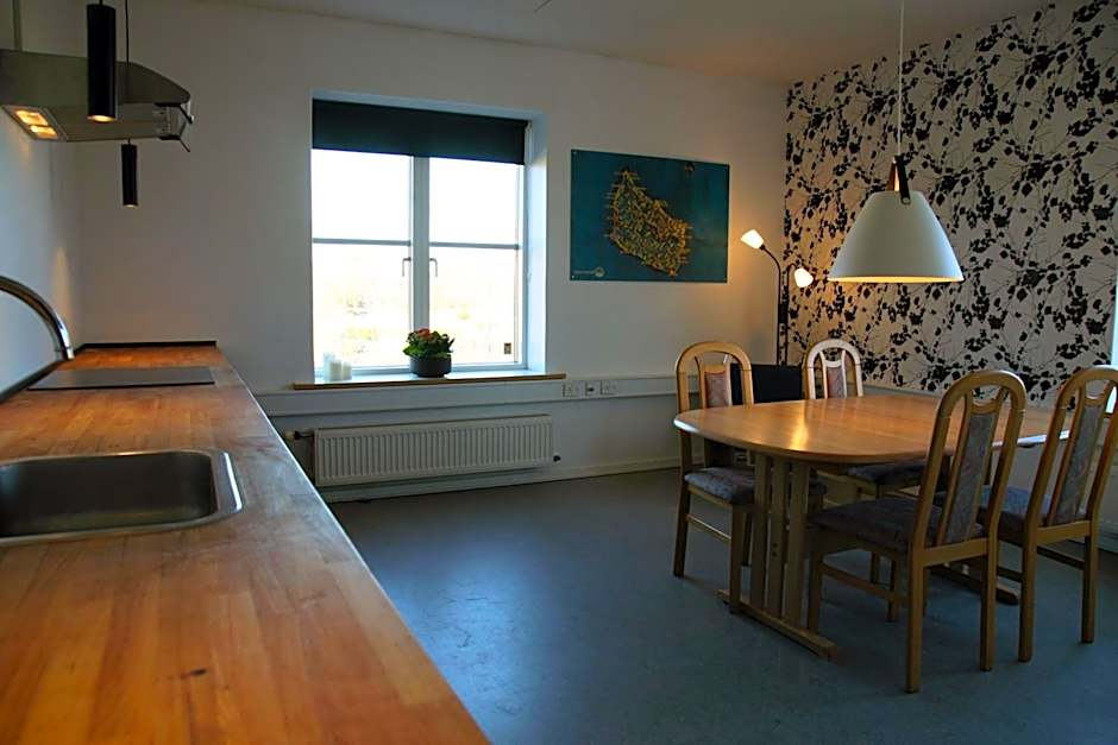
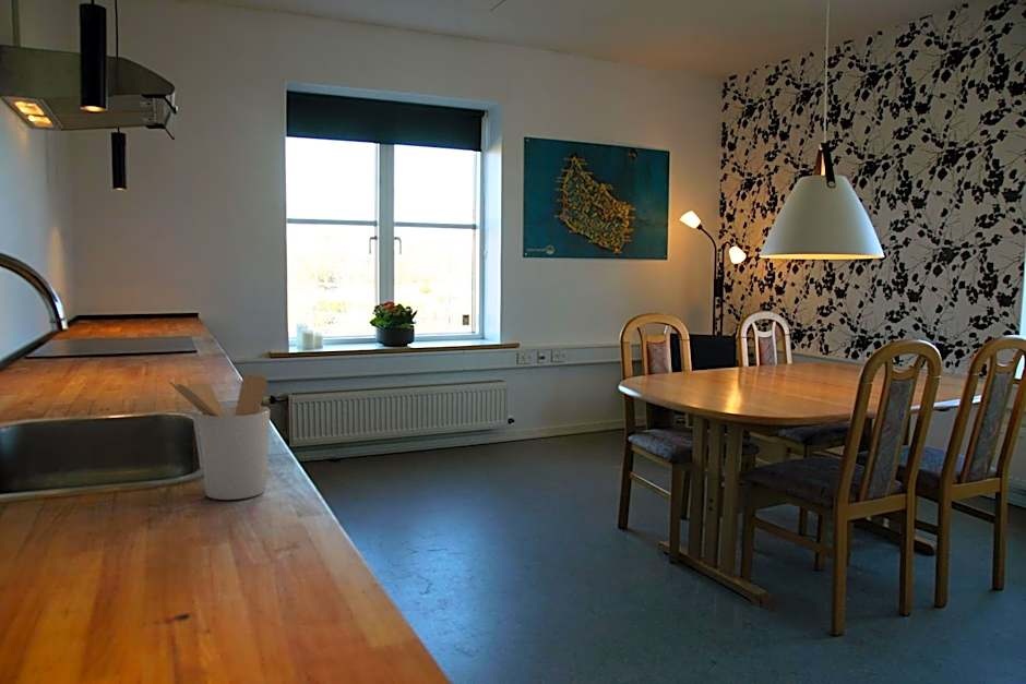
+ utensil holder [167,373,271,501]
